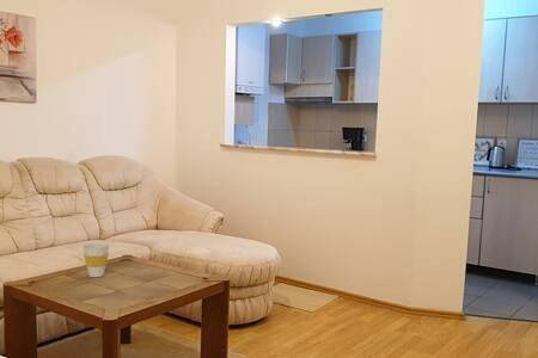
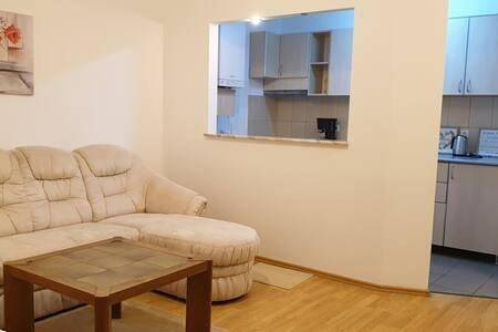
- cup [81,241,111,278]
